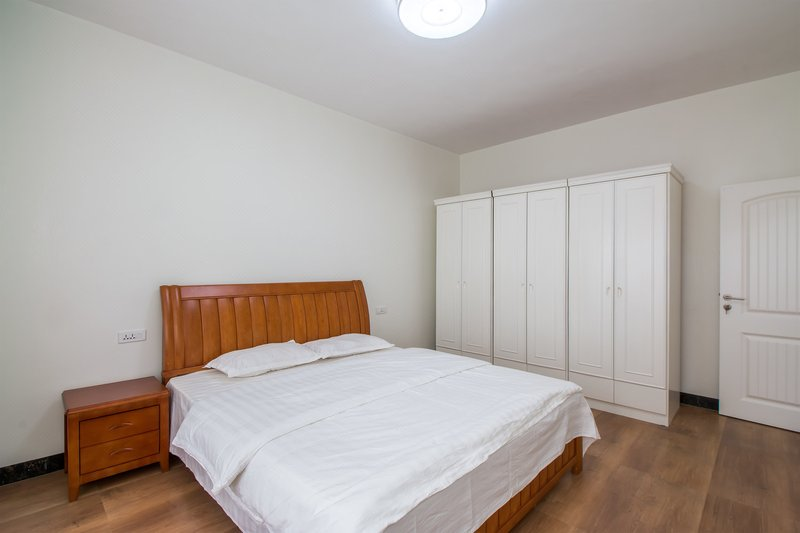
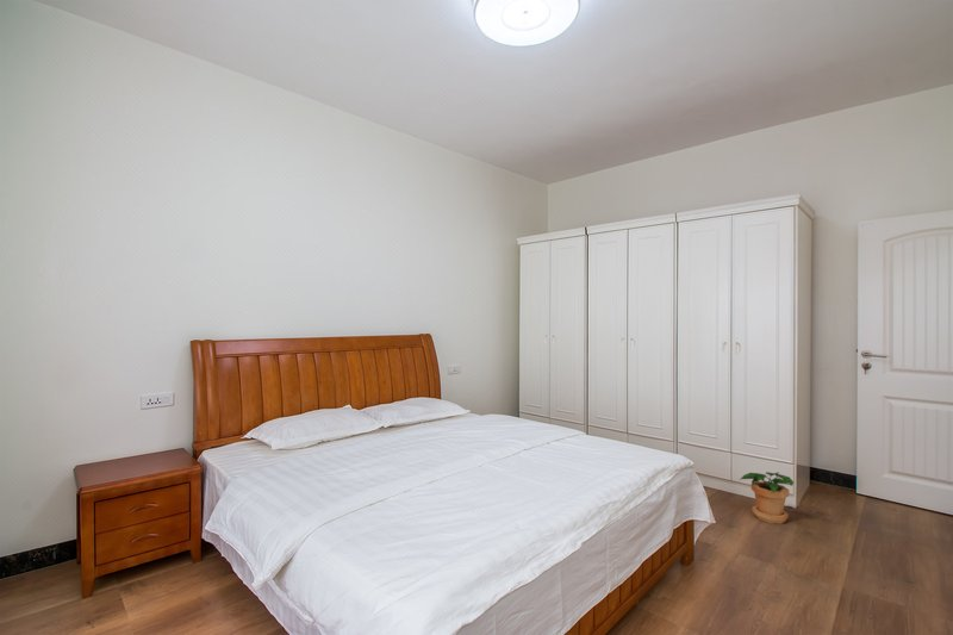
+ potted plant [739,471,795,525]
